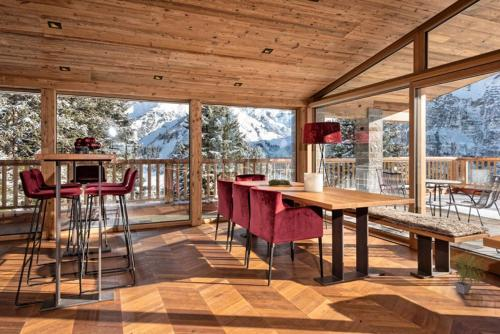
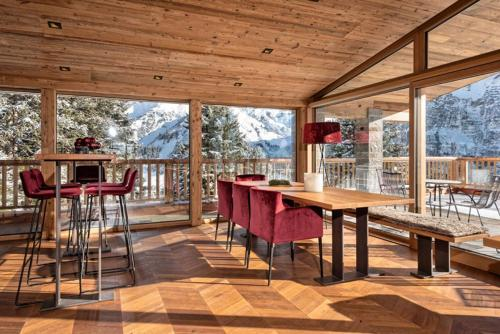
- potted plant [448,252,487,295]
